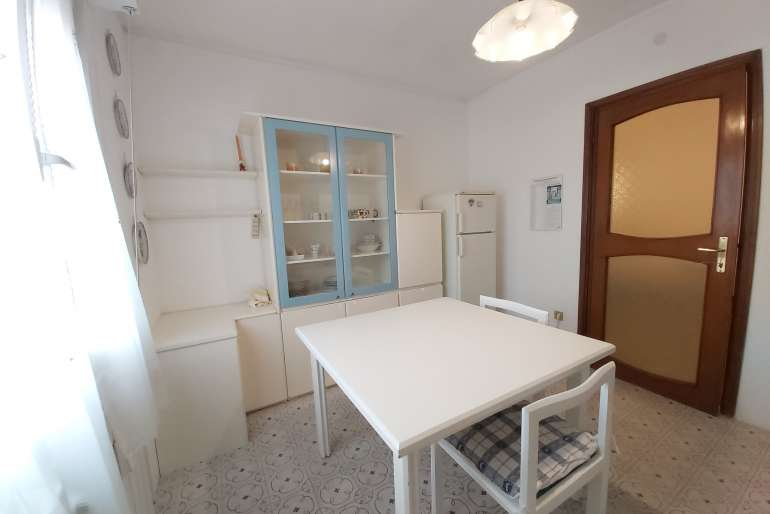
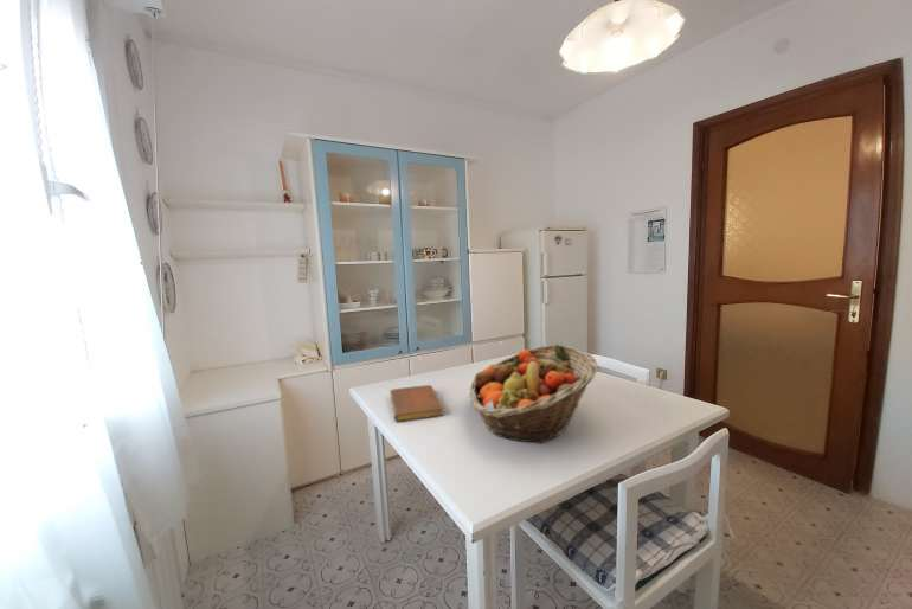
+ notebook [388,384,444,423]
+ fruit basket [469,342,599,444]
